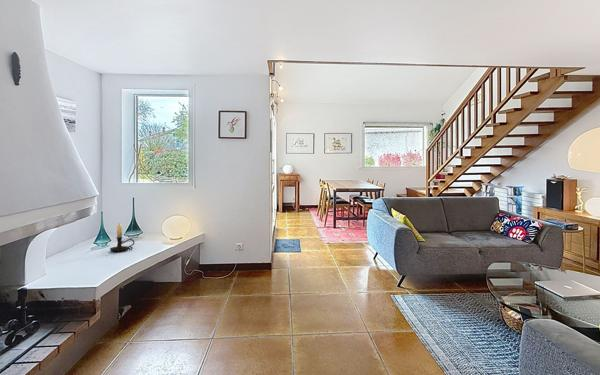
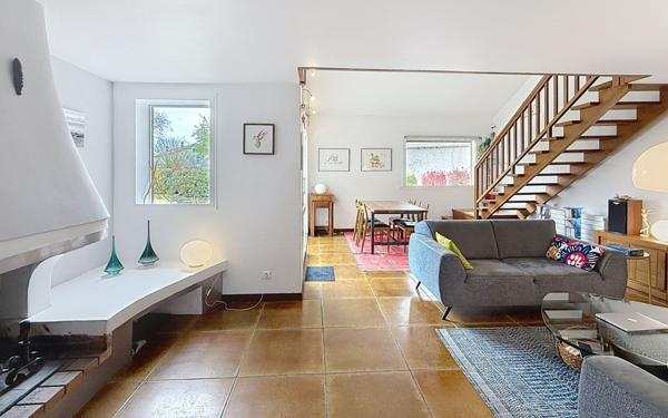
- candle holder [109,219,136,253]
